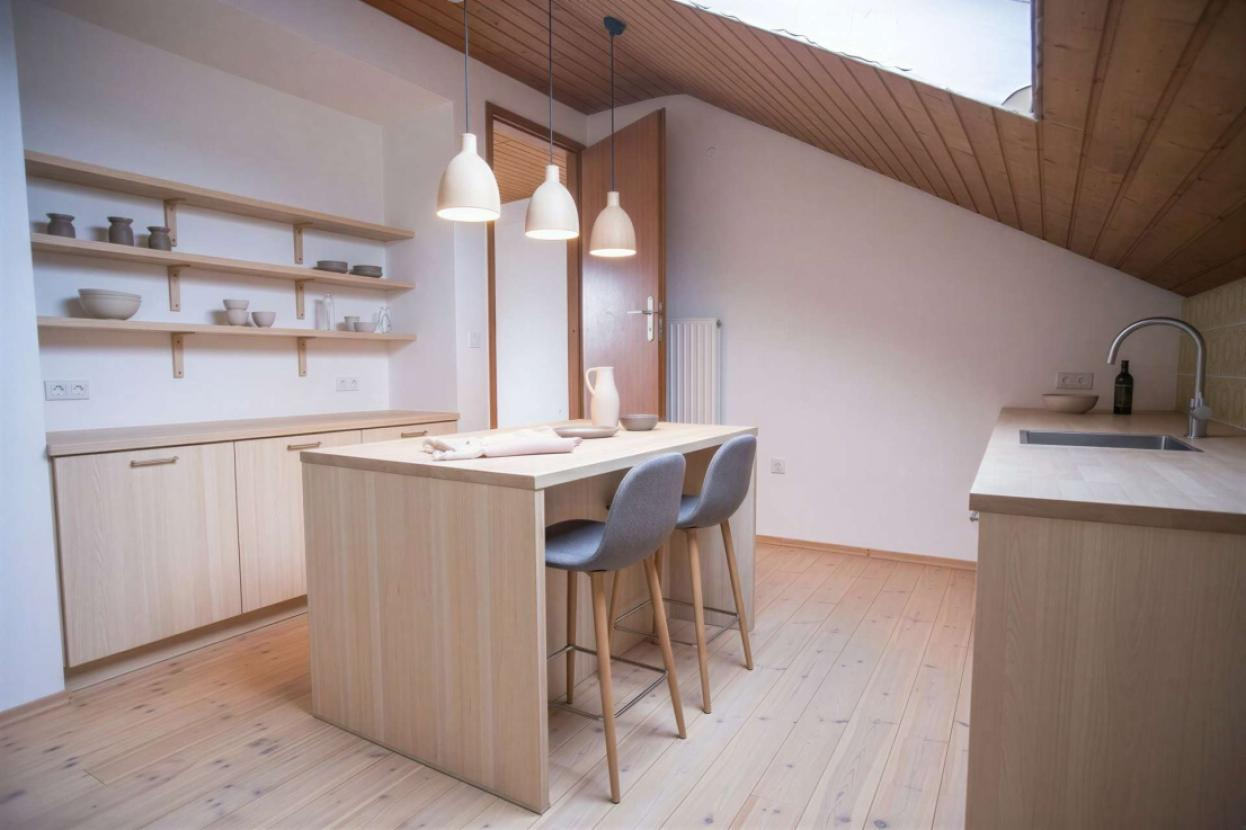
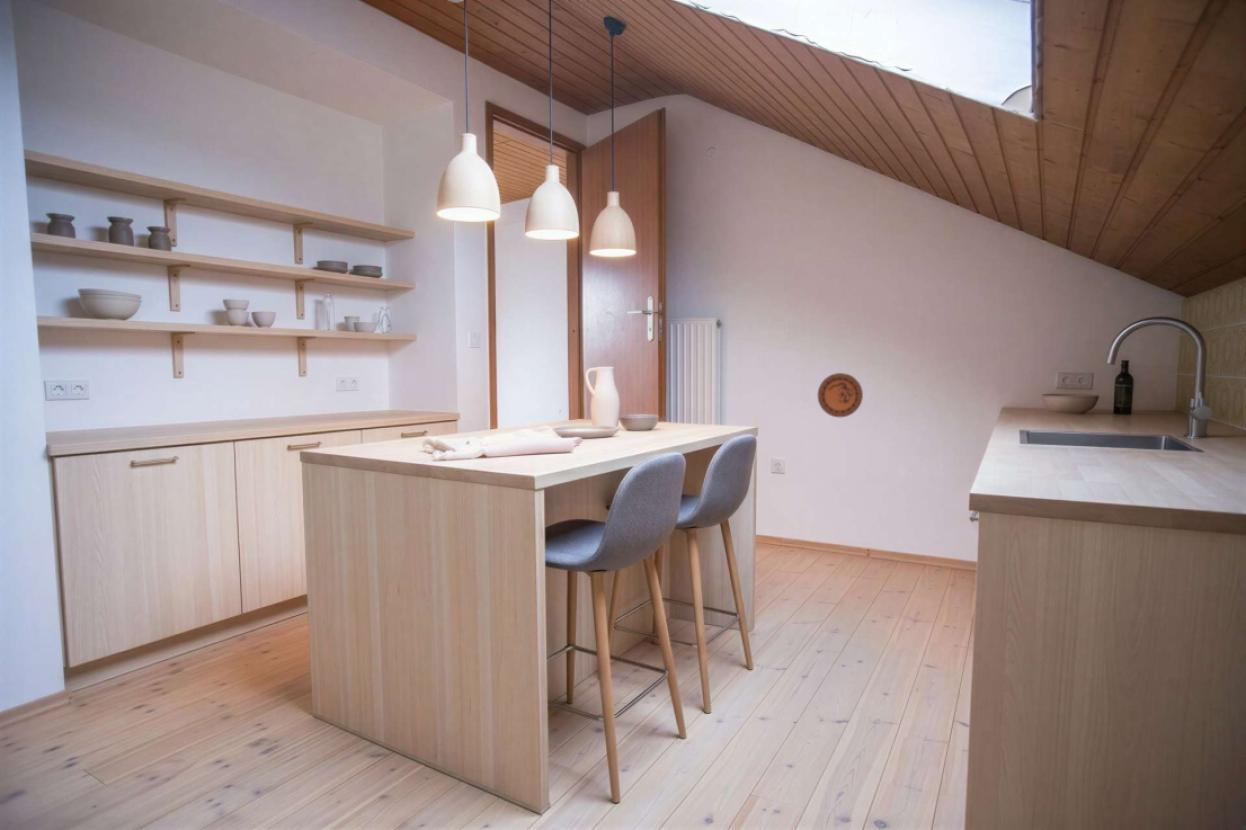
+ decorative plate [817,372,864,418]
